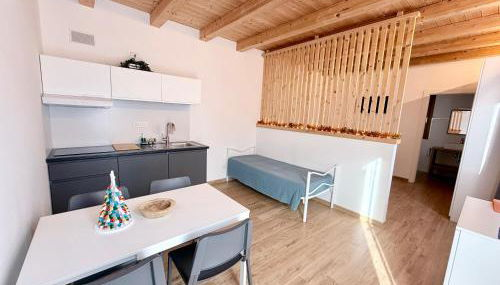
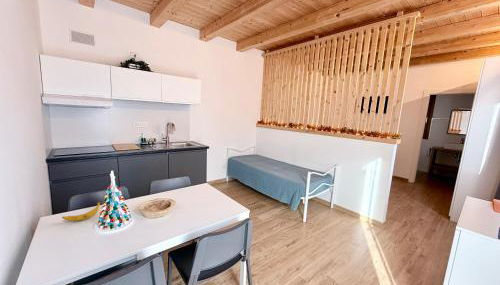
+ banana [61,200,101,222]
